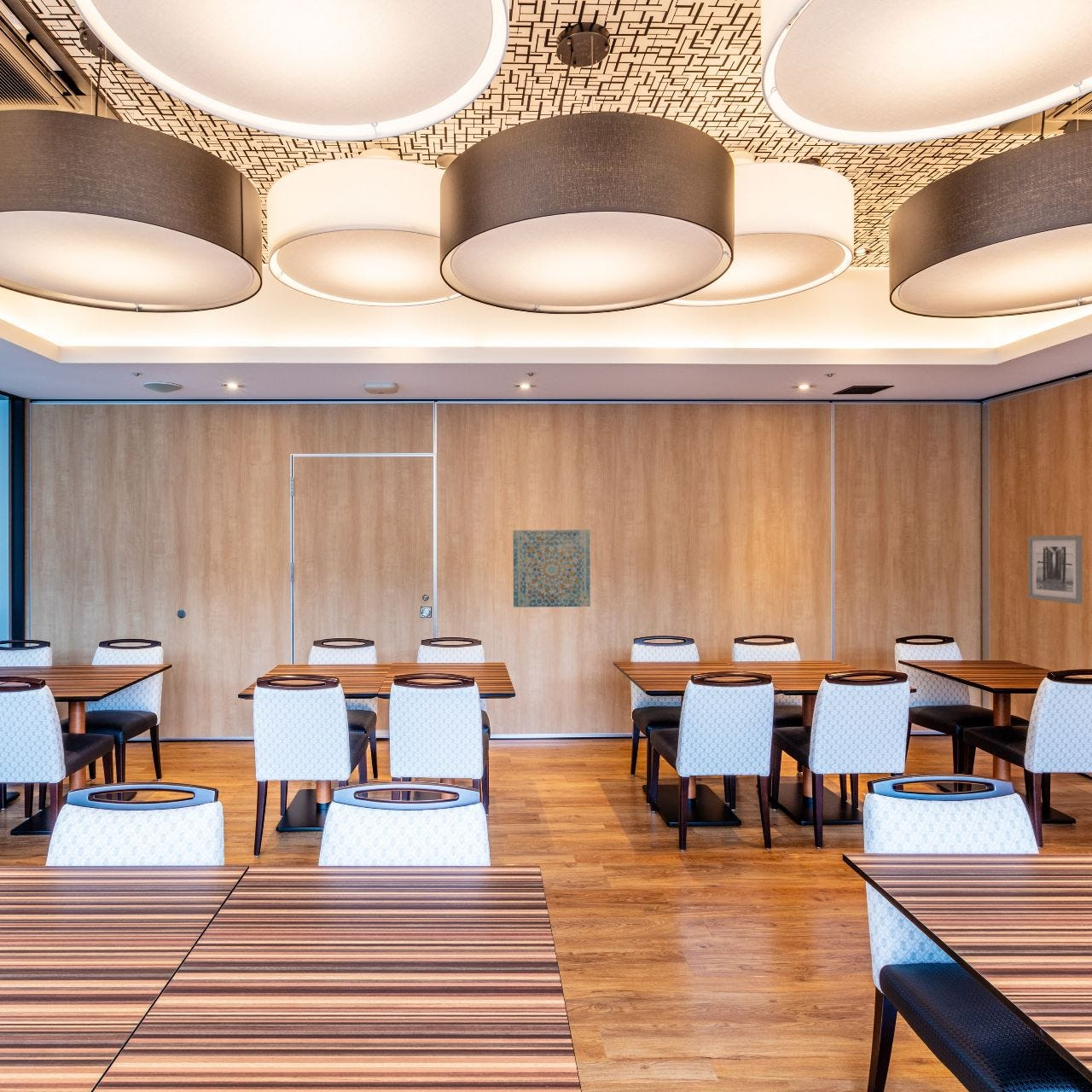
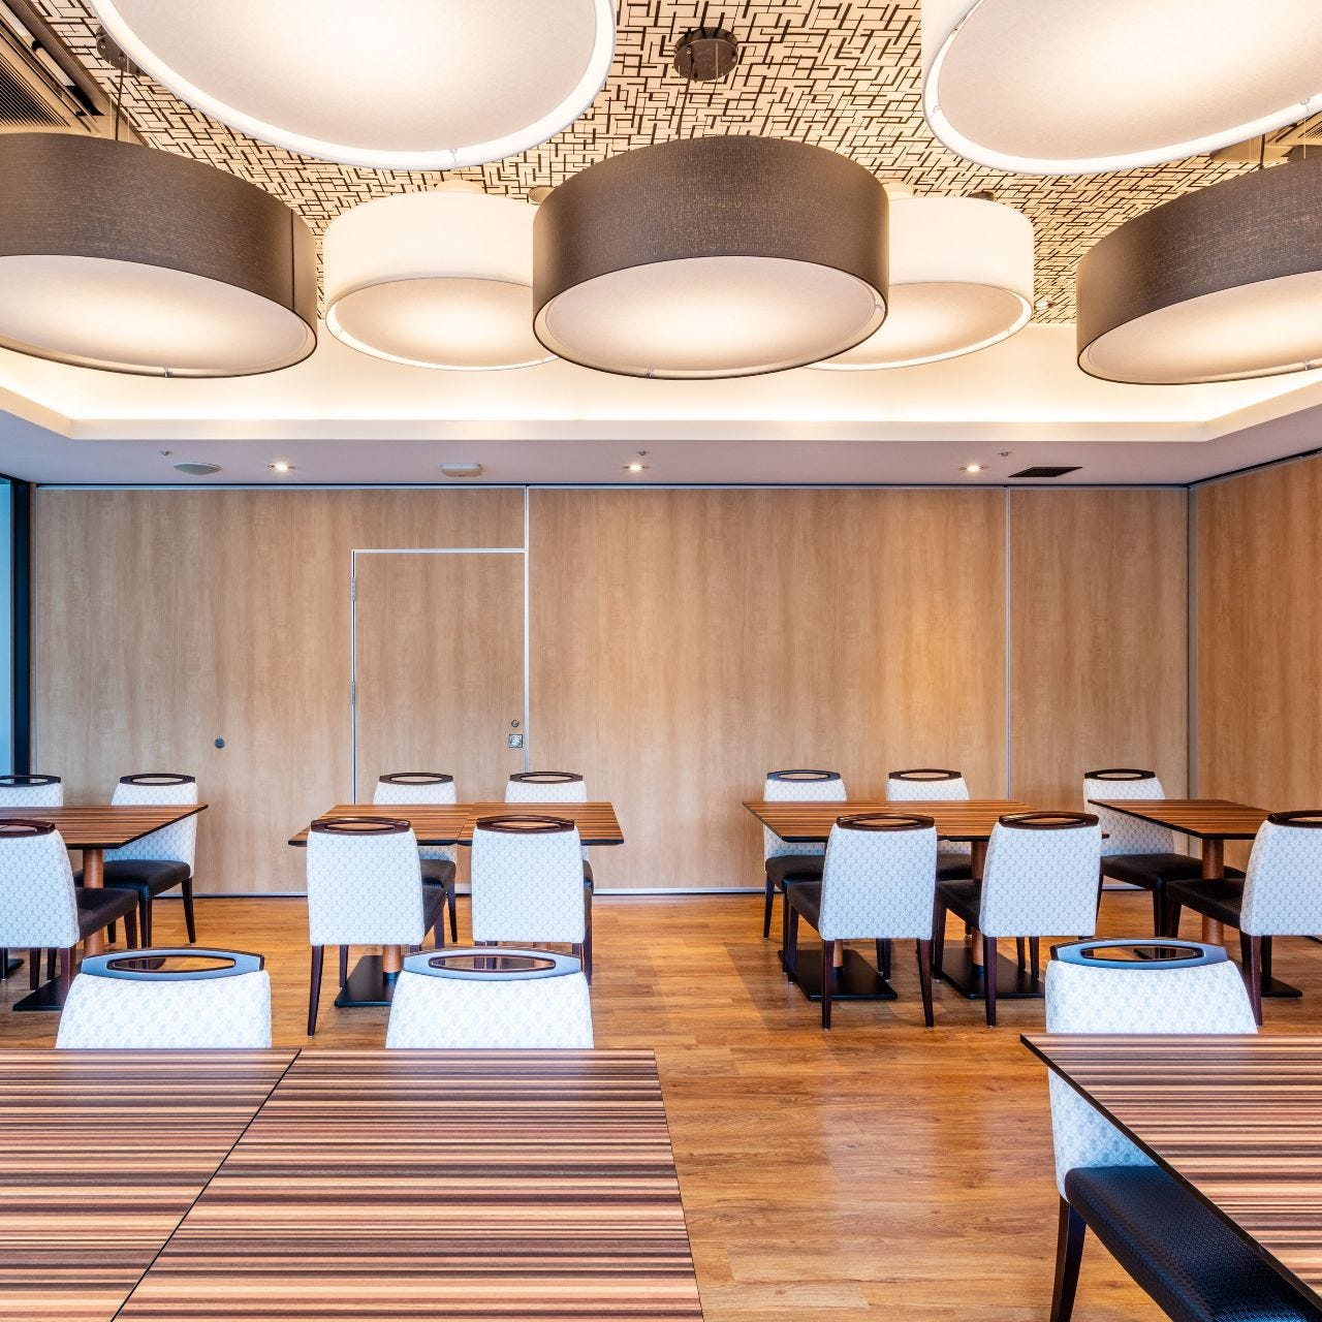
- wall art [512,529,591,608]
- wall art [1027,535,1083,605]
